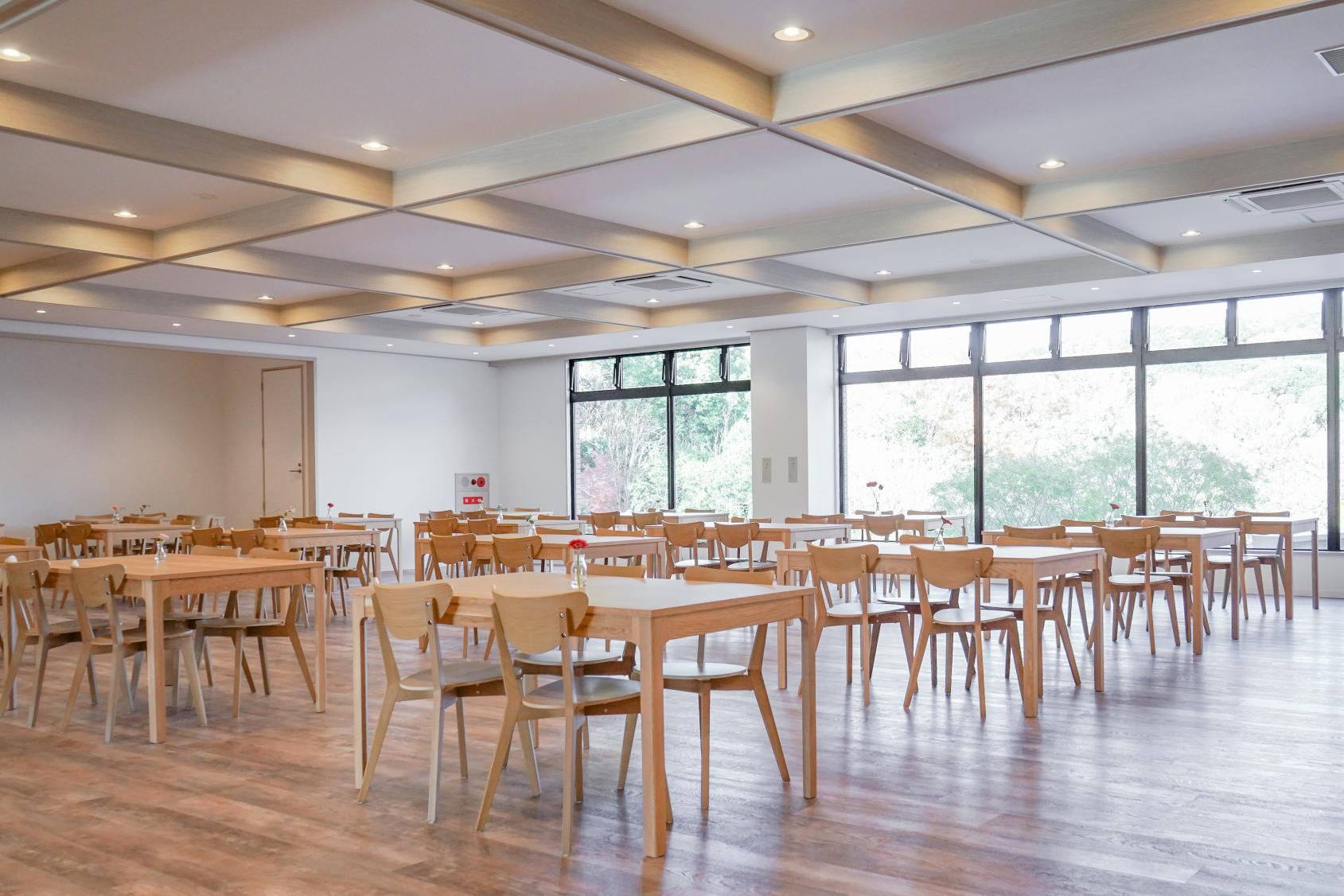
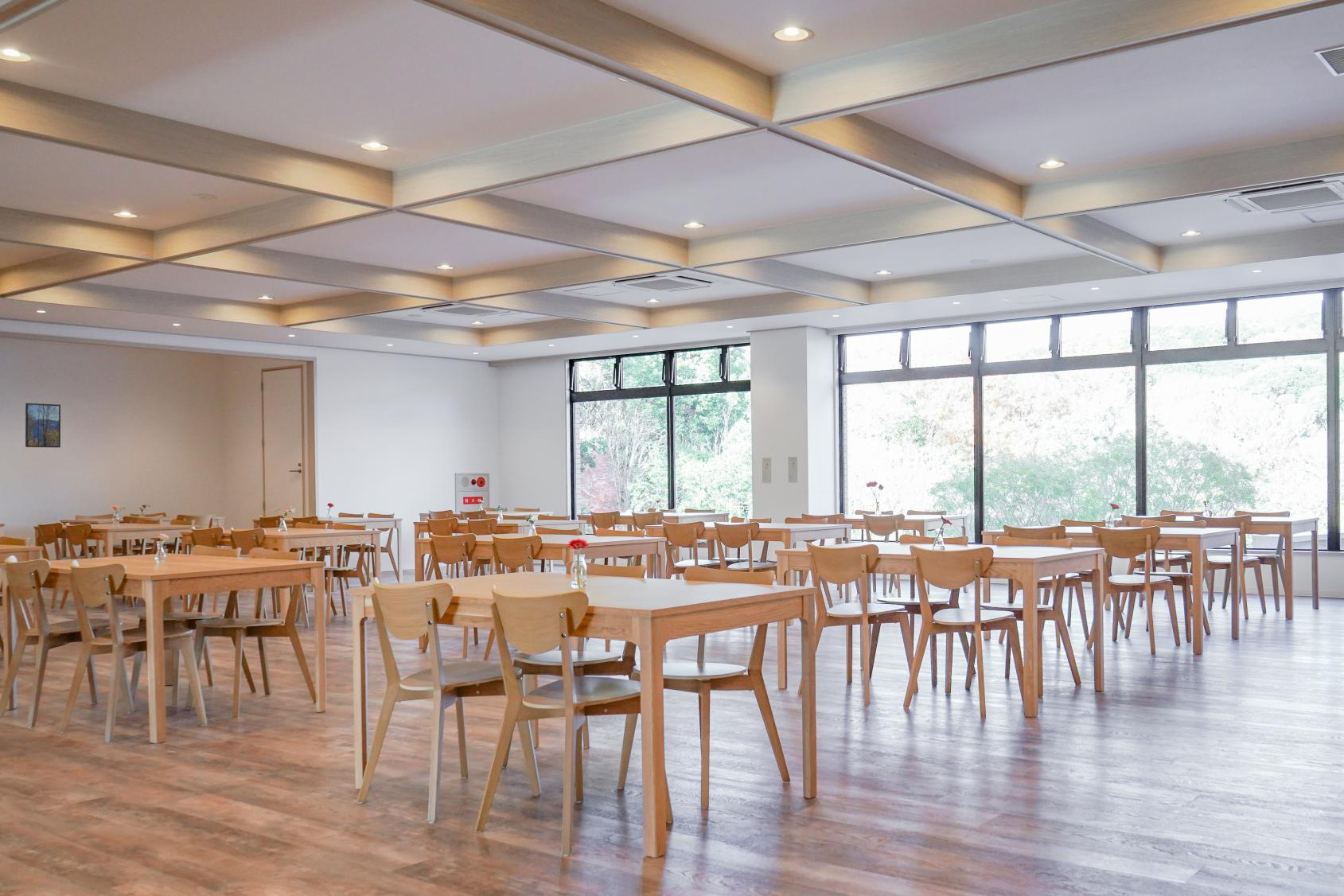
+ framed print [25,403,61,448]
